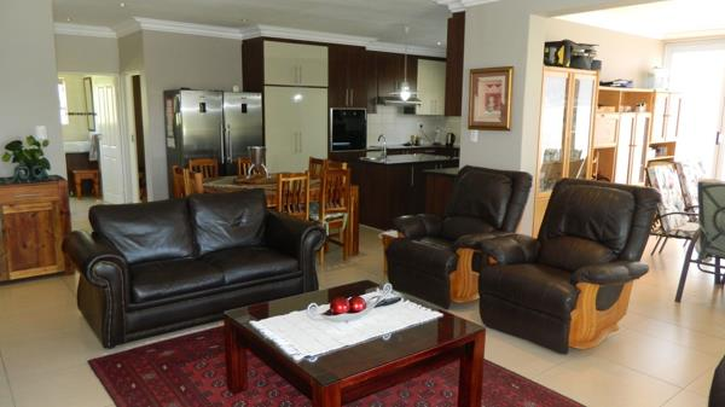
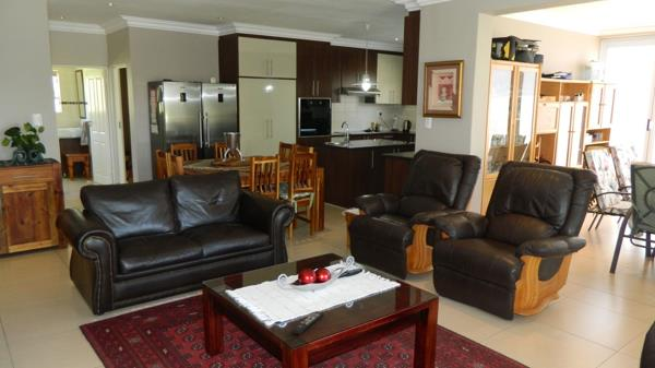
+ remote control [290,310,325,336]
